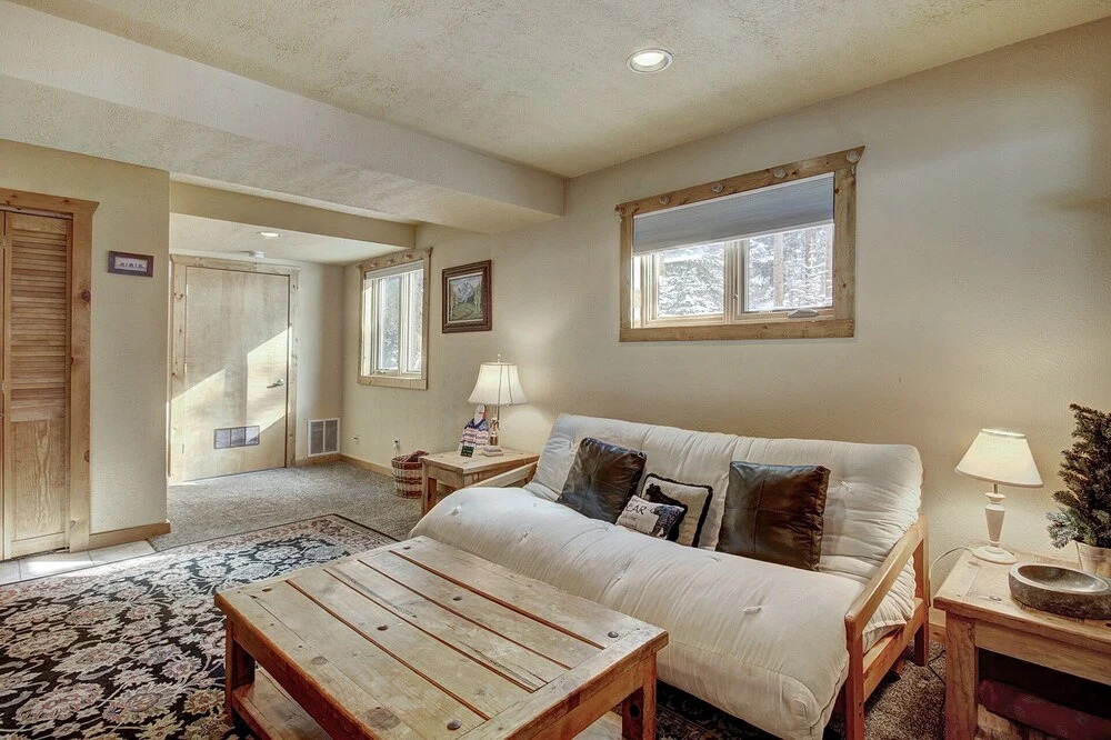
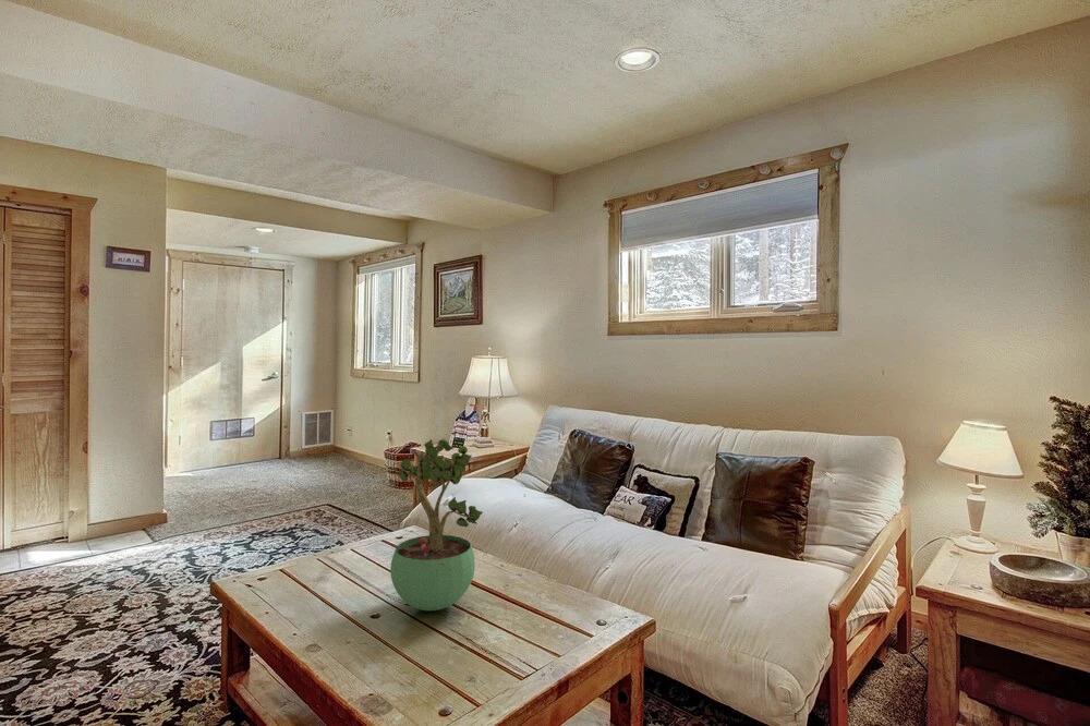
+ potted plant [389,438,484,612]
